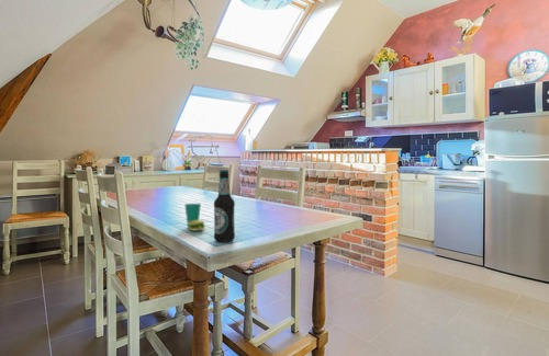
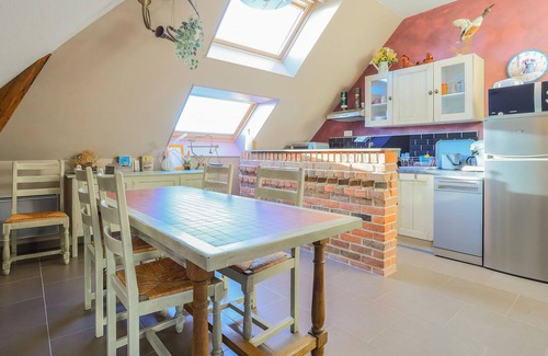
- bottle [213,169,236,243]
- cup [183,203,206,231]
